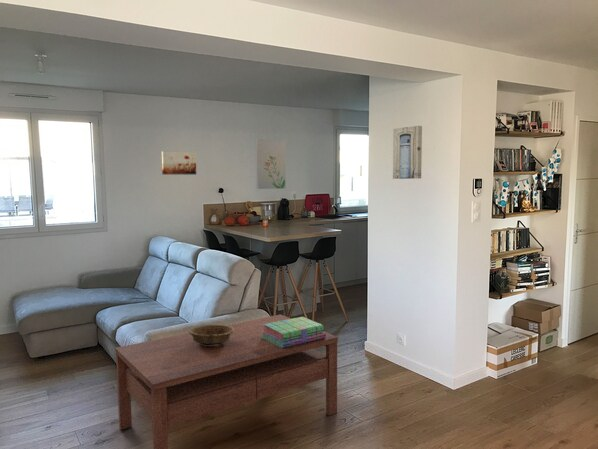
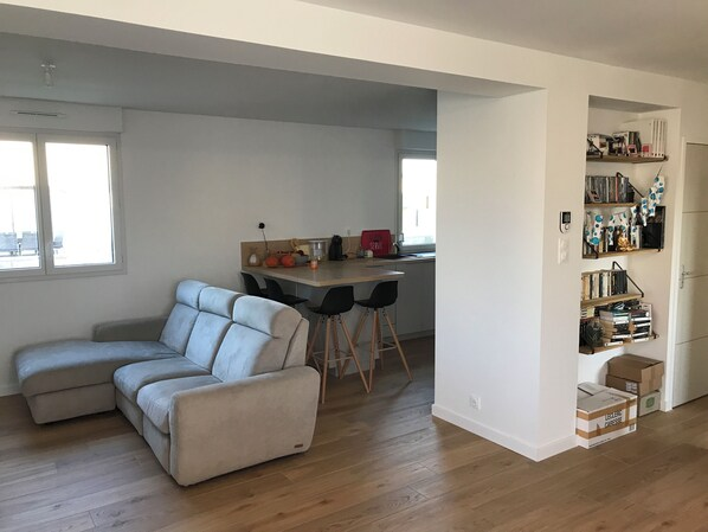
- stack of books [262,316,326,348]
- wall art [161,150,197,175]
- coffee table [114,313,339,449]
- wall art [255,138,287,190]
- wall art [392,125,423,180]
- decorative bowl [188,324,234,346]
